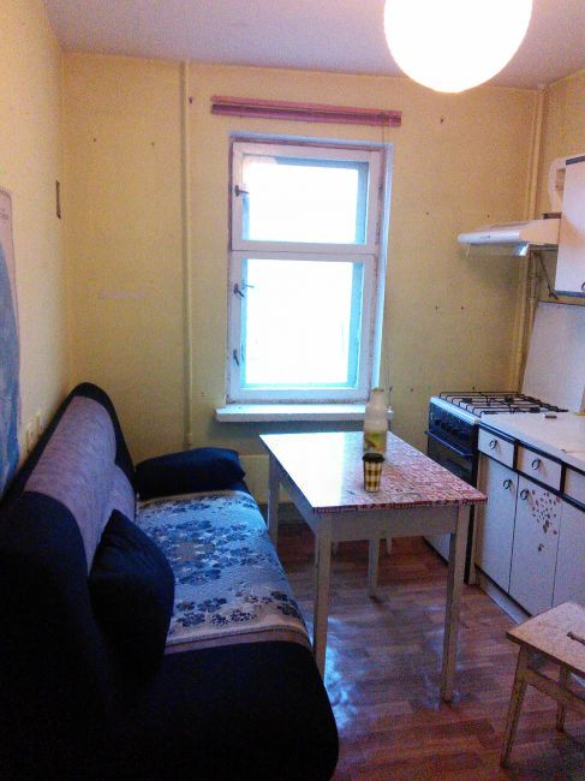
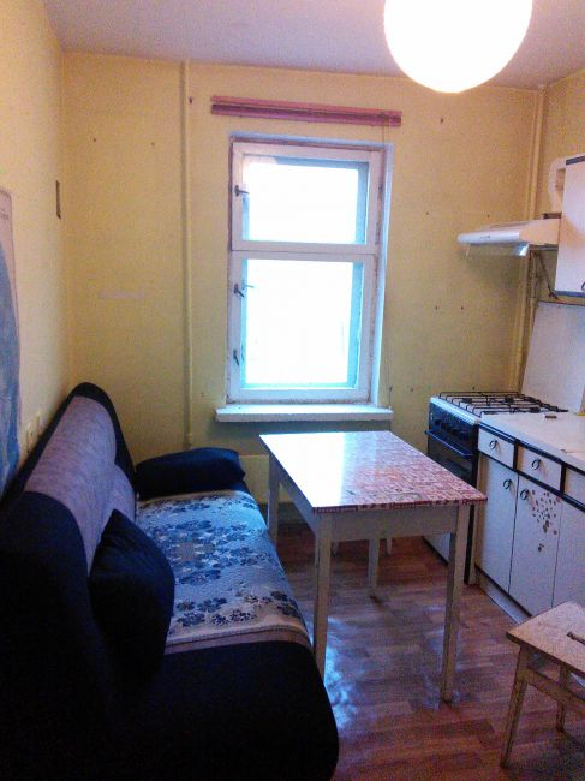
- bottle [362,387,389,460]
- coffee cup [360,453,386,493]
